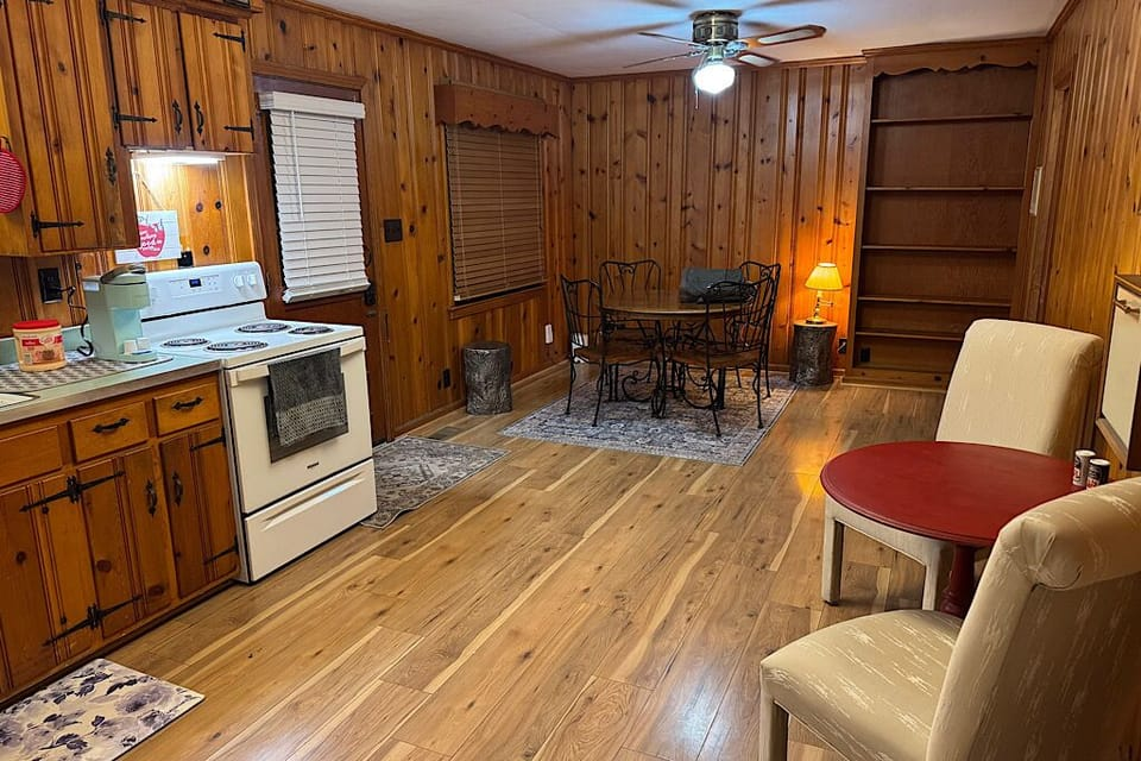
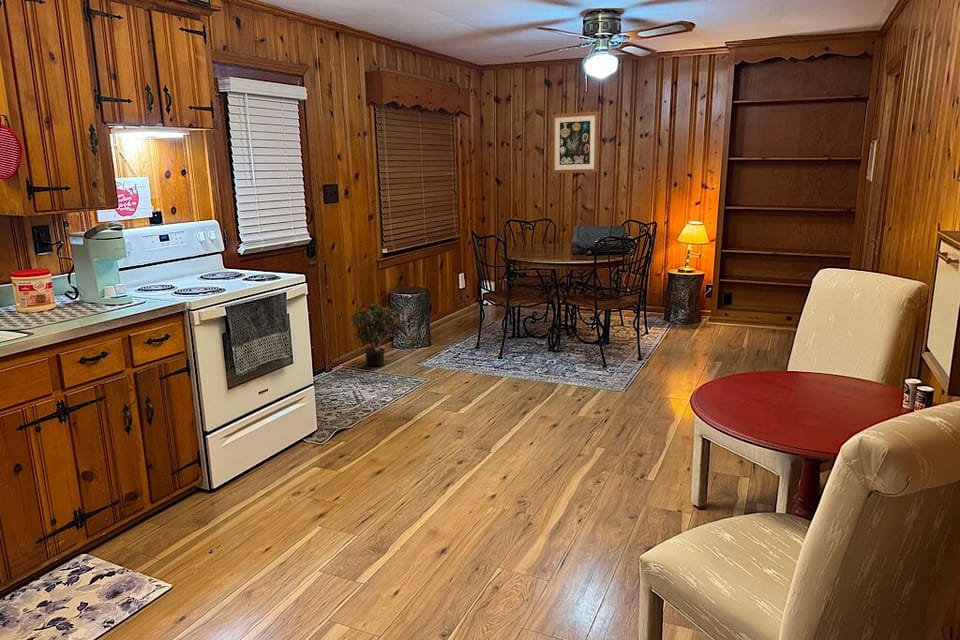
+ potted plant [349,302,402,367]
+ wall art [551,111,600,174]
